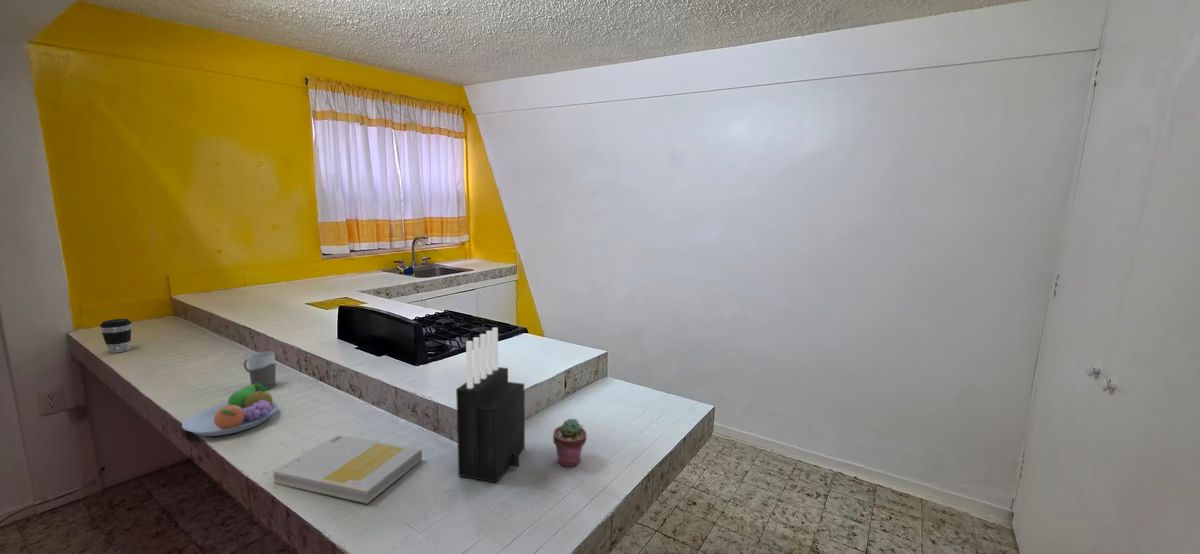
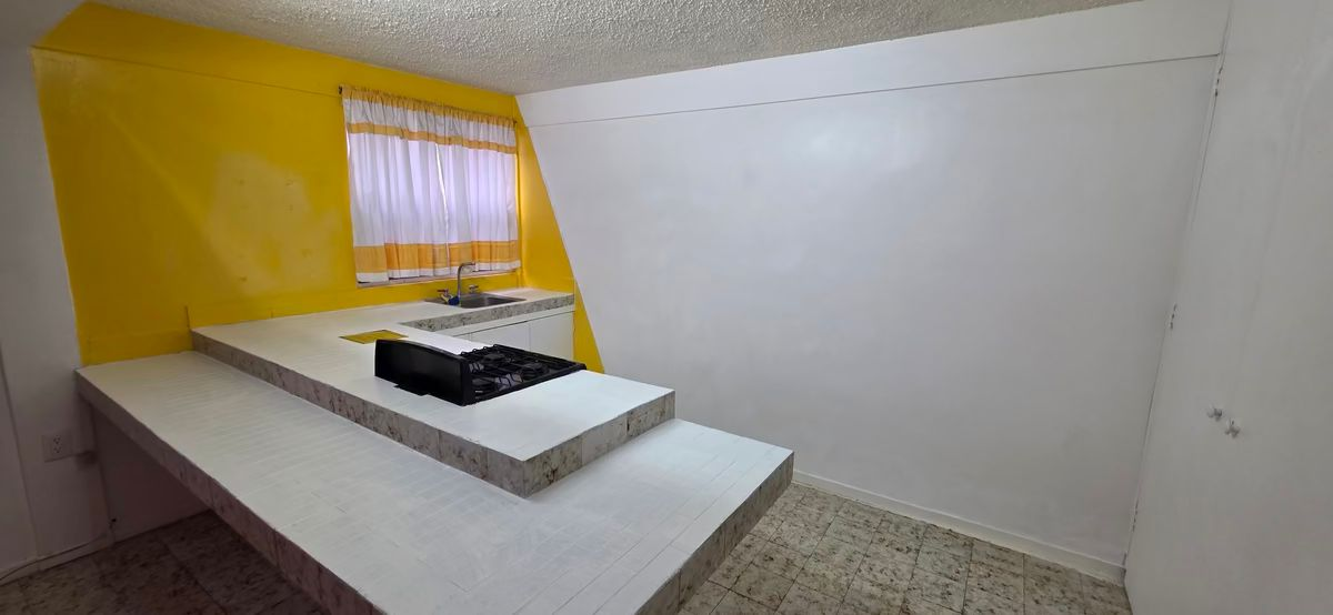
- mug [243,351,277,391]
- book [272,433,423,505]
- coffee cup [99,318,132,354]
- fruit bowl [181,383,279,437]
- knife block [455,327,526,484]
- potted succulent [552,418,588,468]
